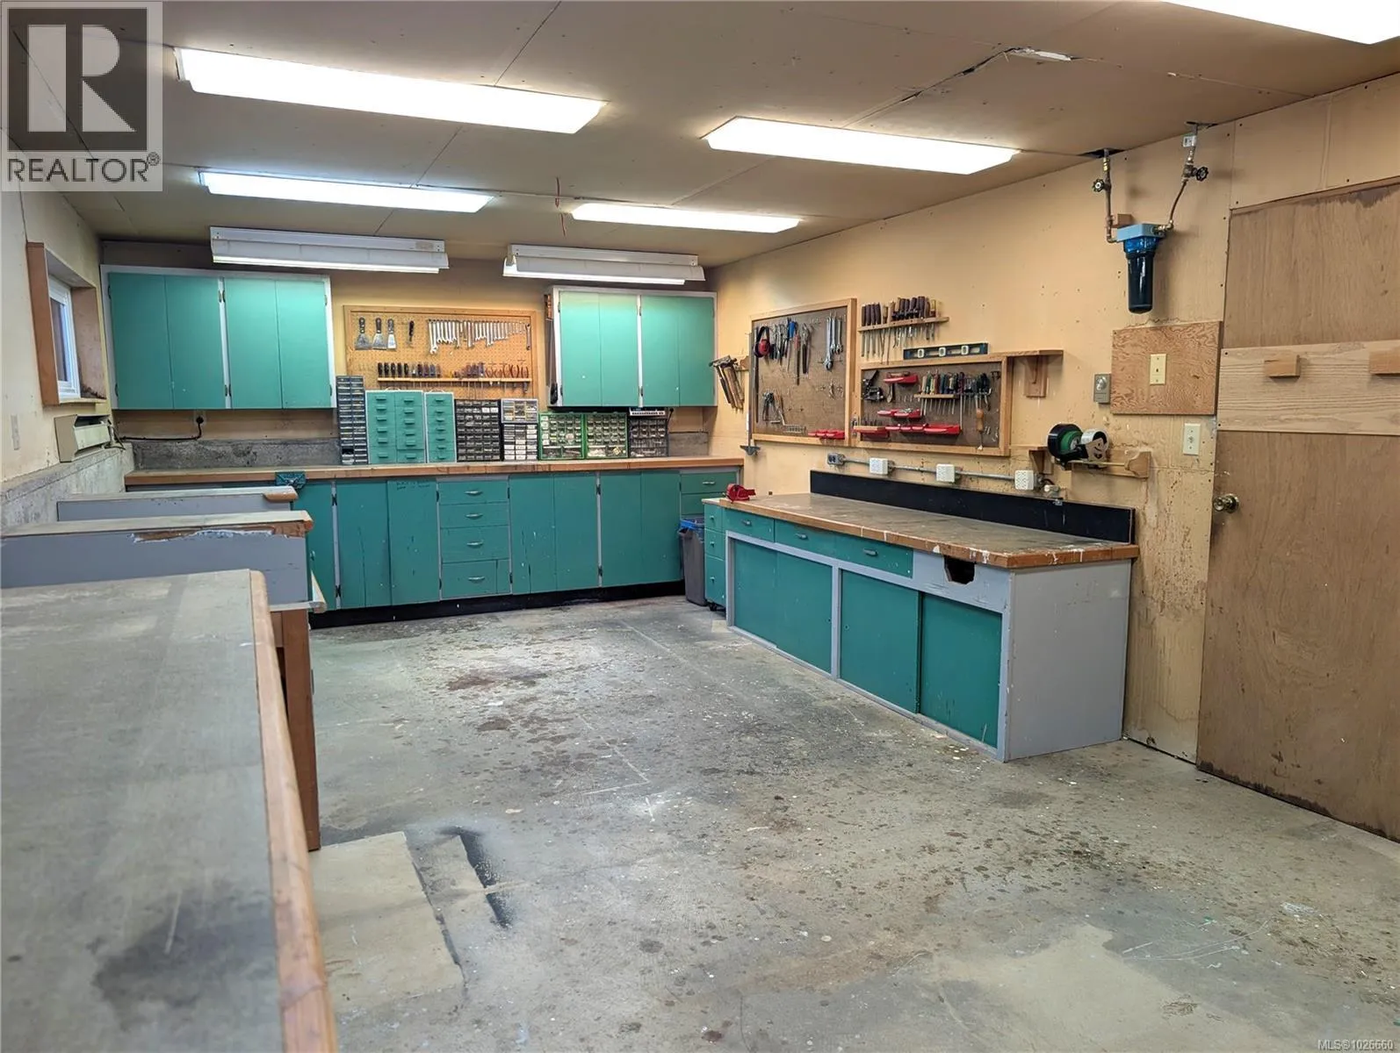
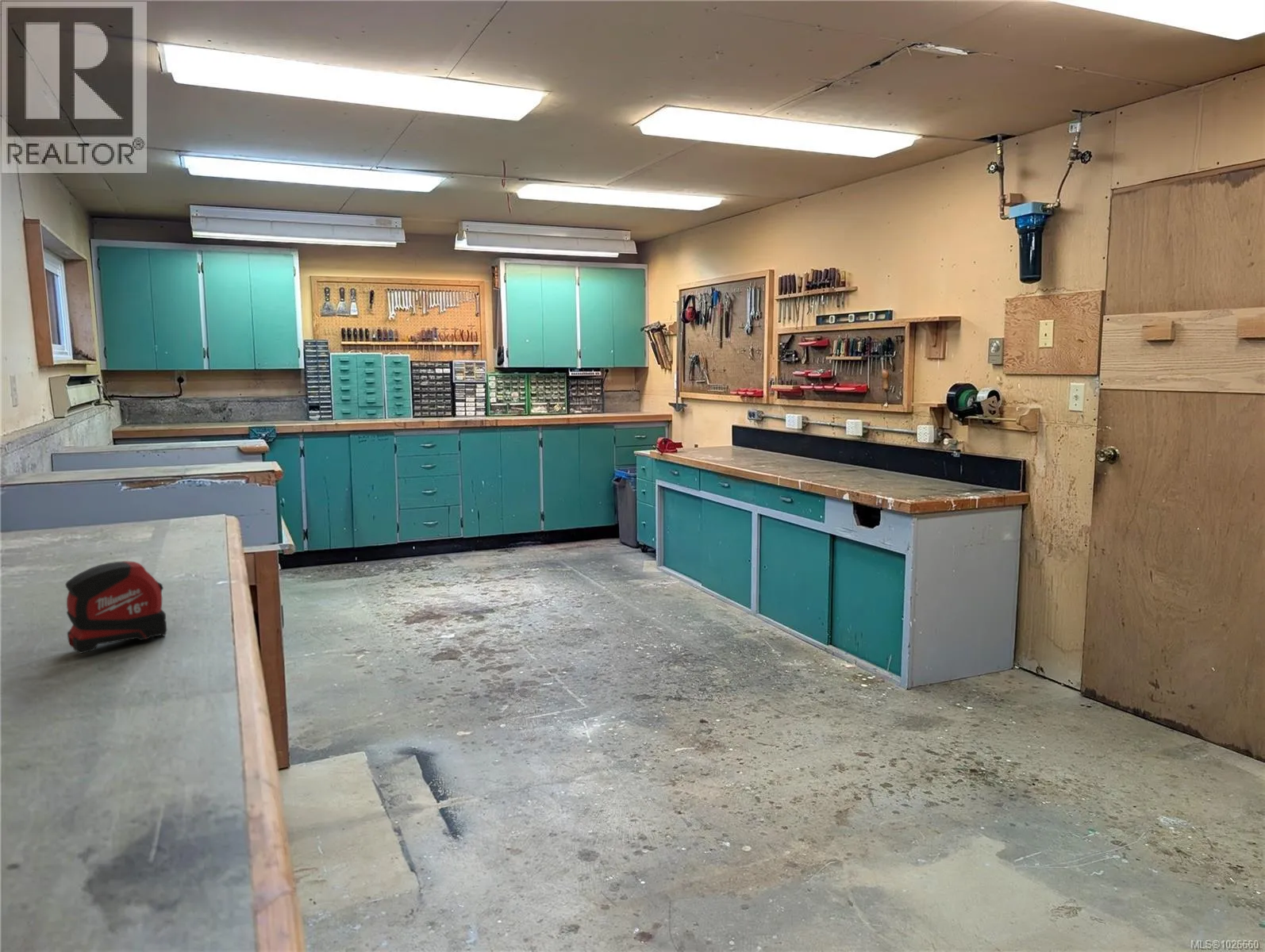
+ tape measure [64,560,168,655]
